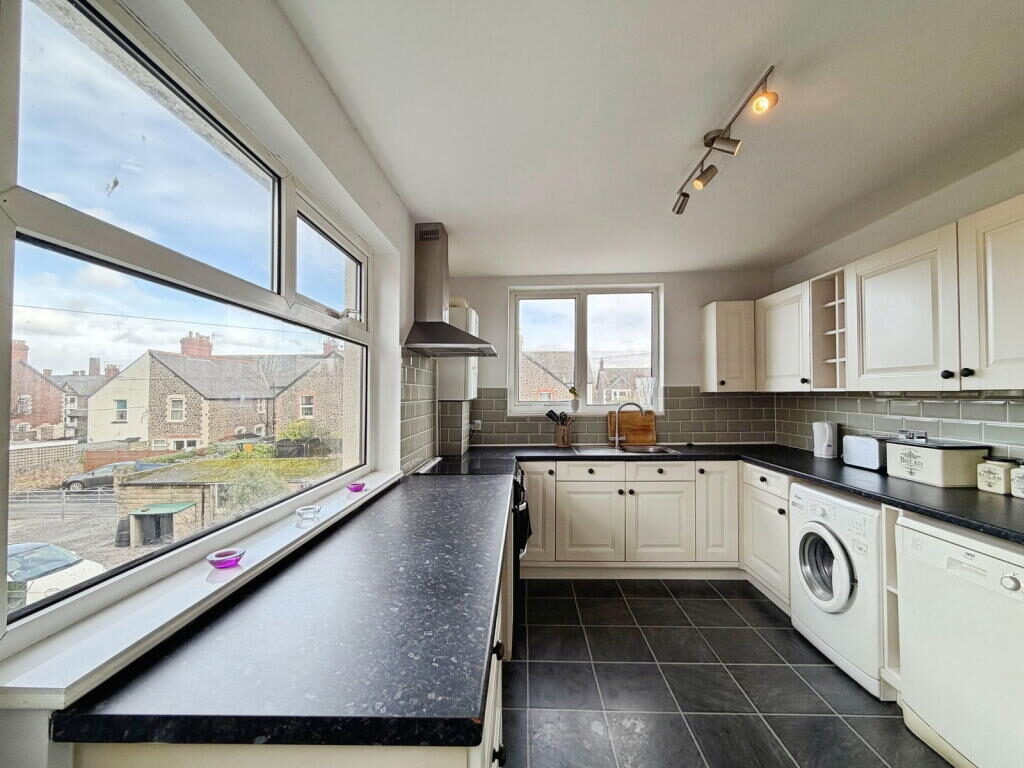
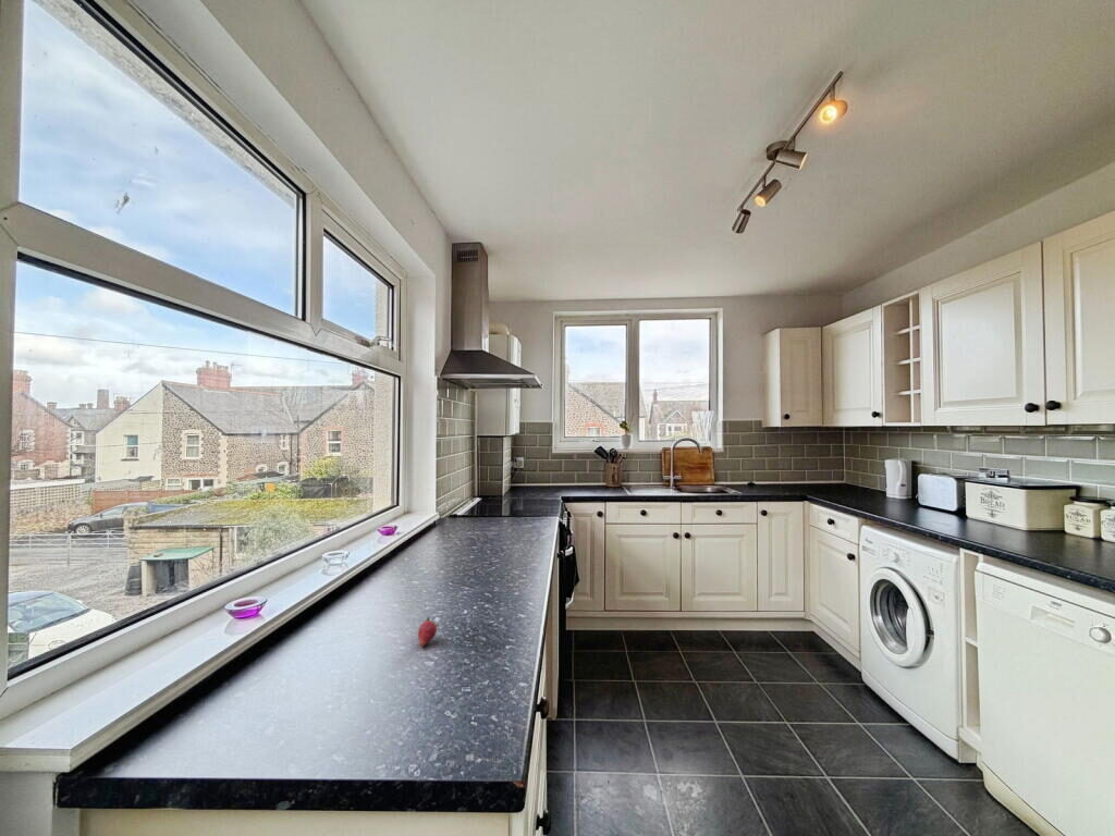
+ fruit [417,616,440,648]
